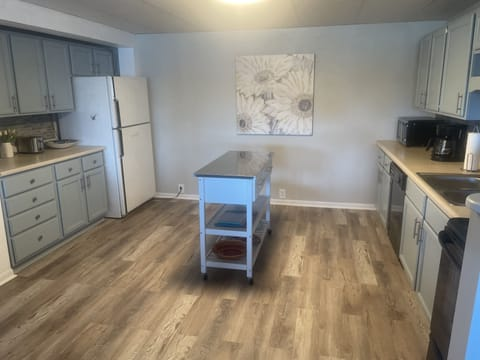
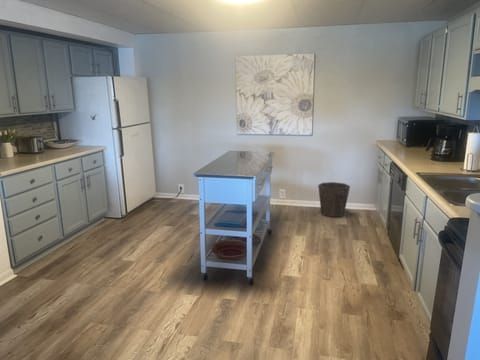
+ waste bin [317,181,351,218]
